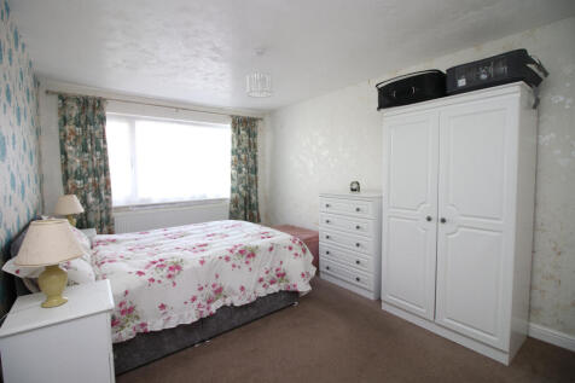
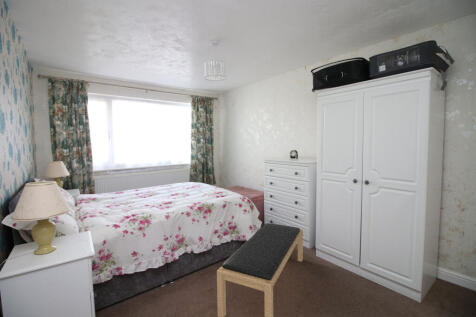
+ bench [216,222,304,317]
